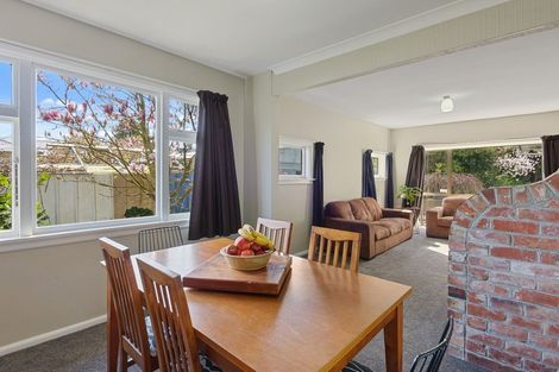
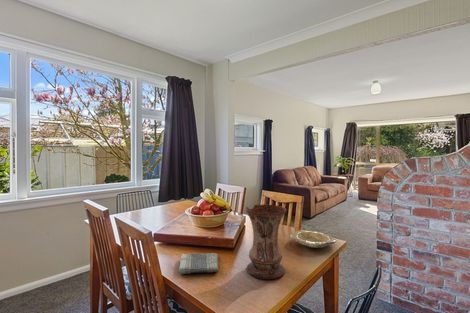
+ vase [244,203,287,280]
+ dish towel [177,252,219,275]
+ plate [289,230,337,249]
